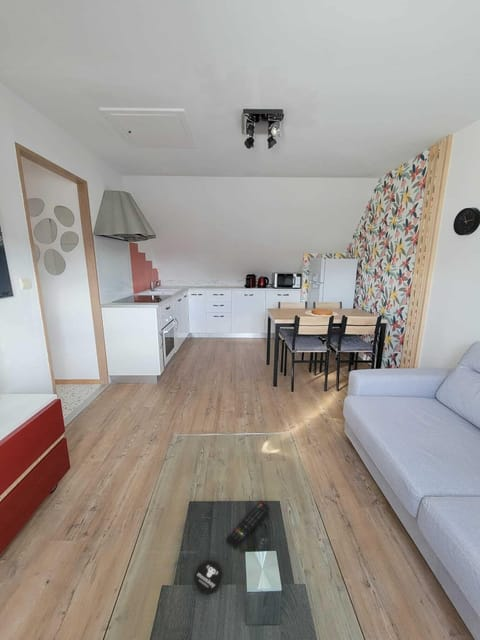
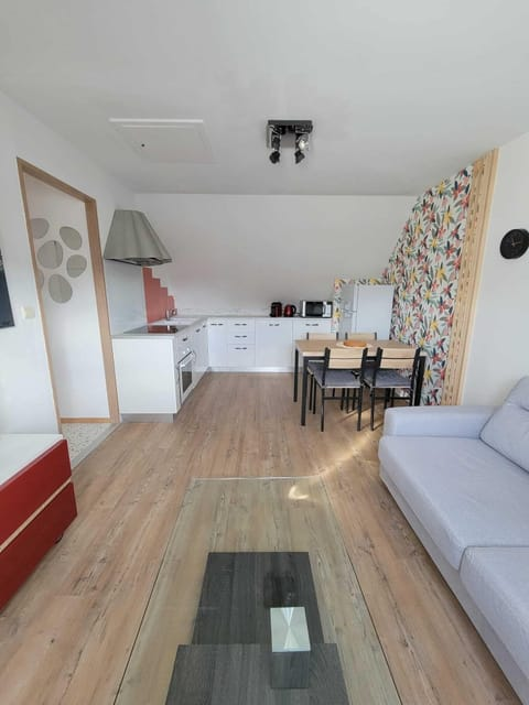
- remote control [225,501,271,550]
- coaster [193,560,224,596]
